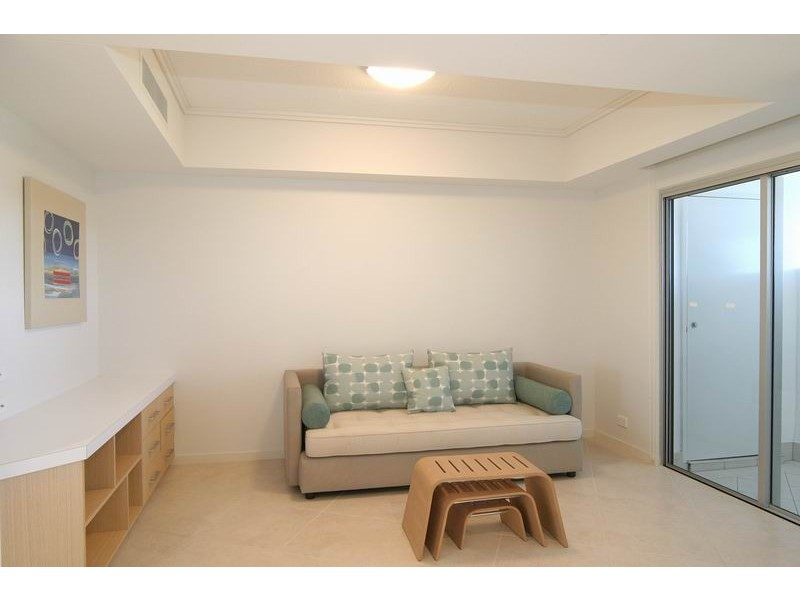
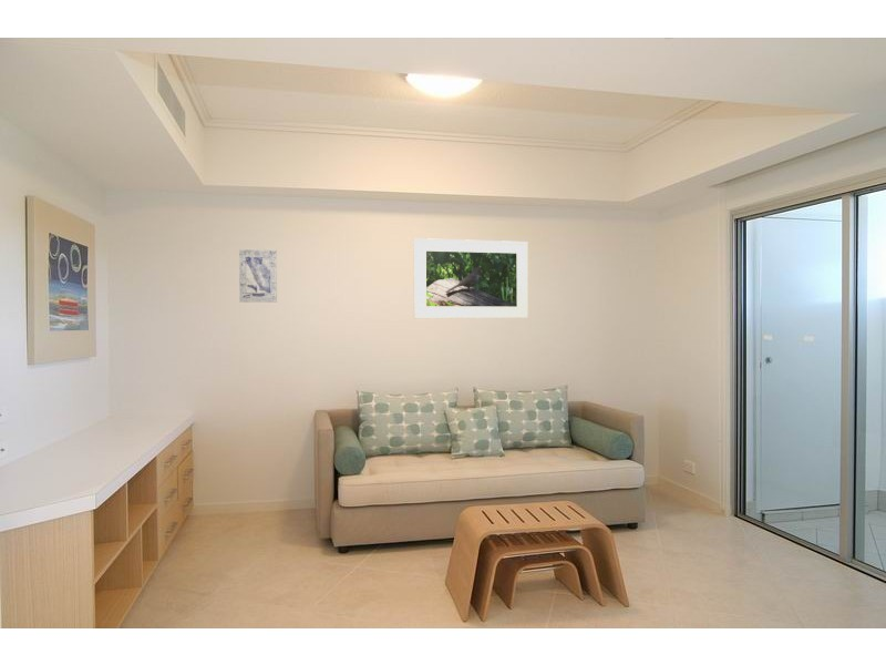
+ wall art [238,248,278,304]
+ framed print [413,237,529,319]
